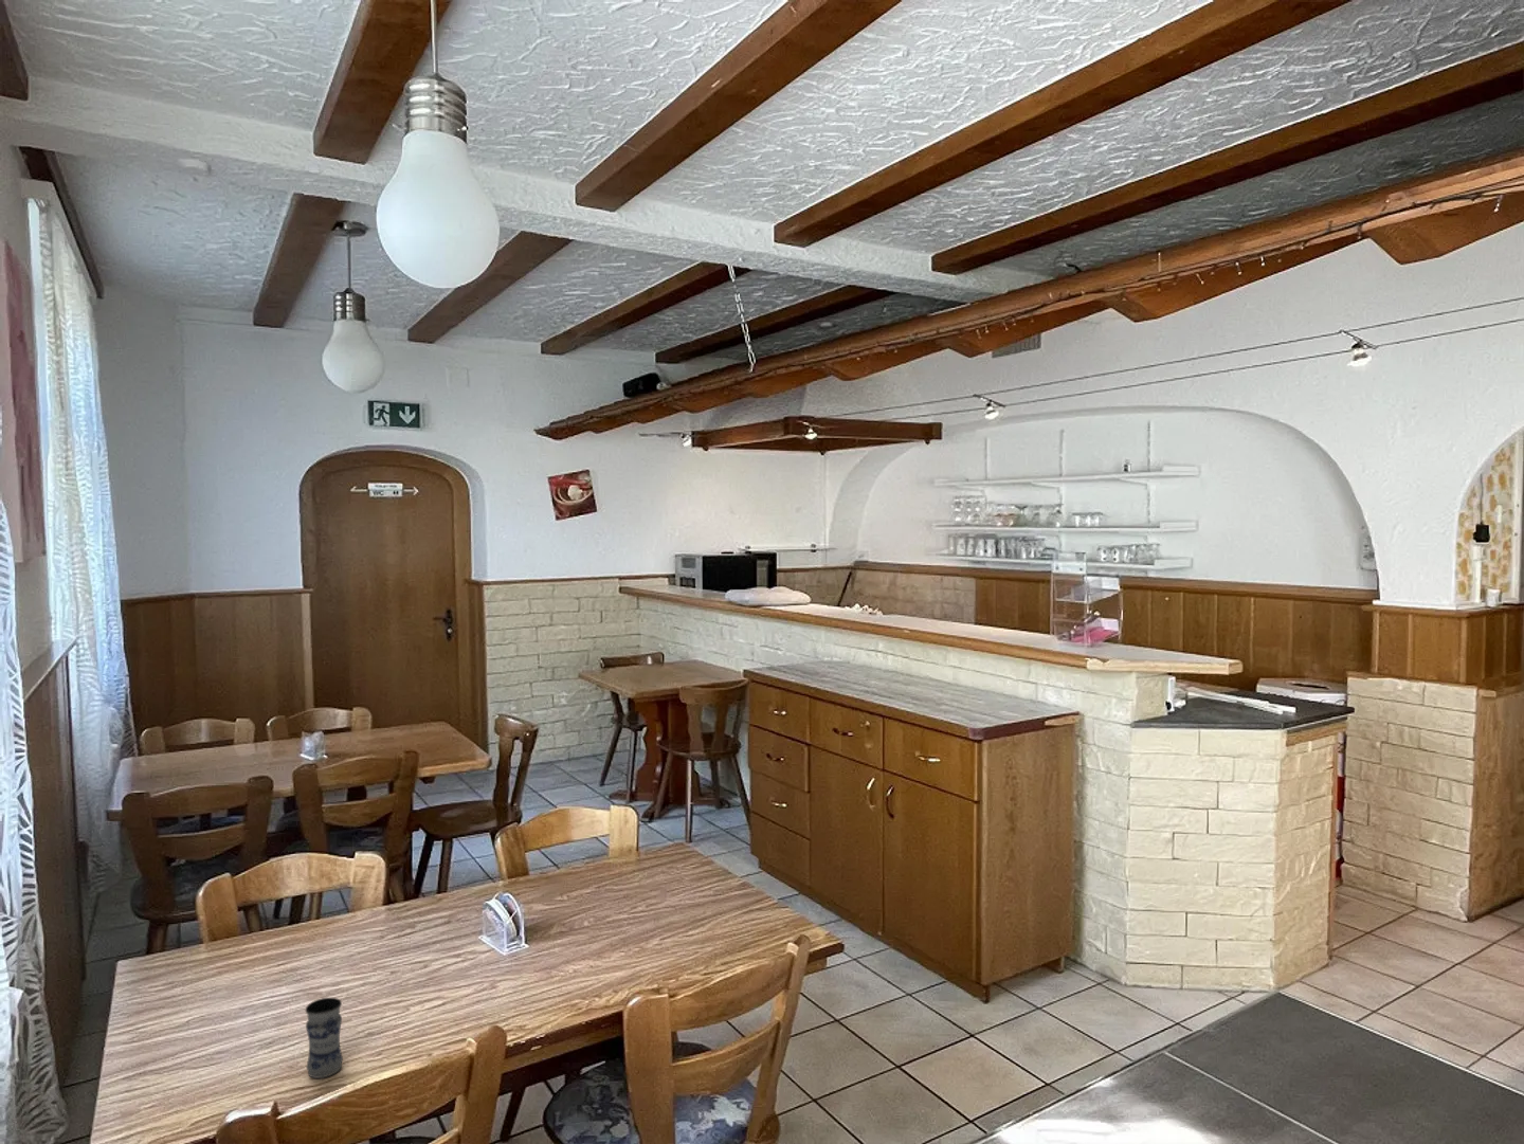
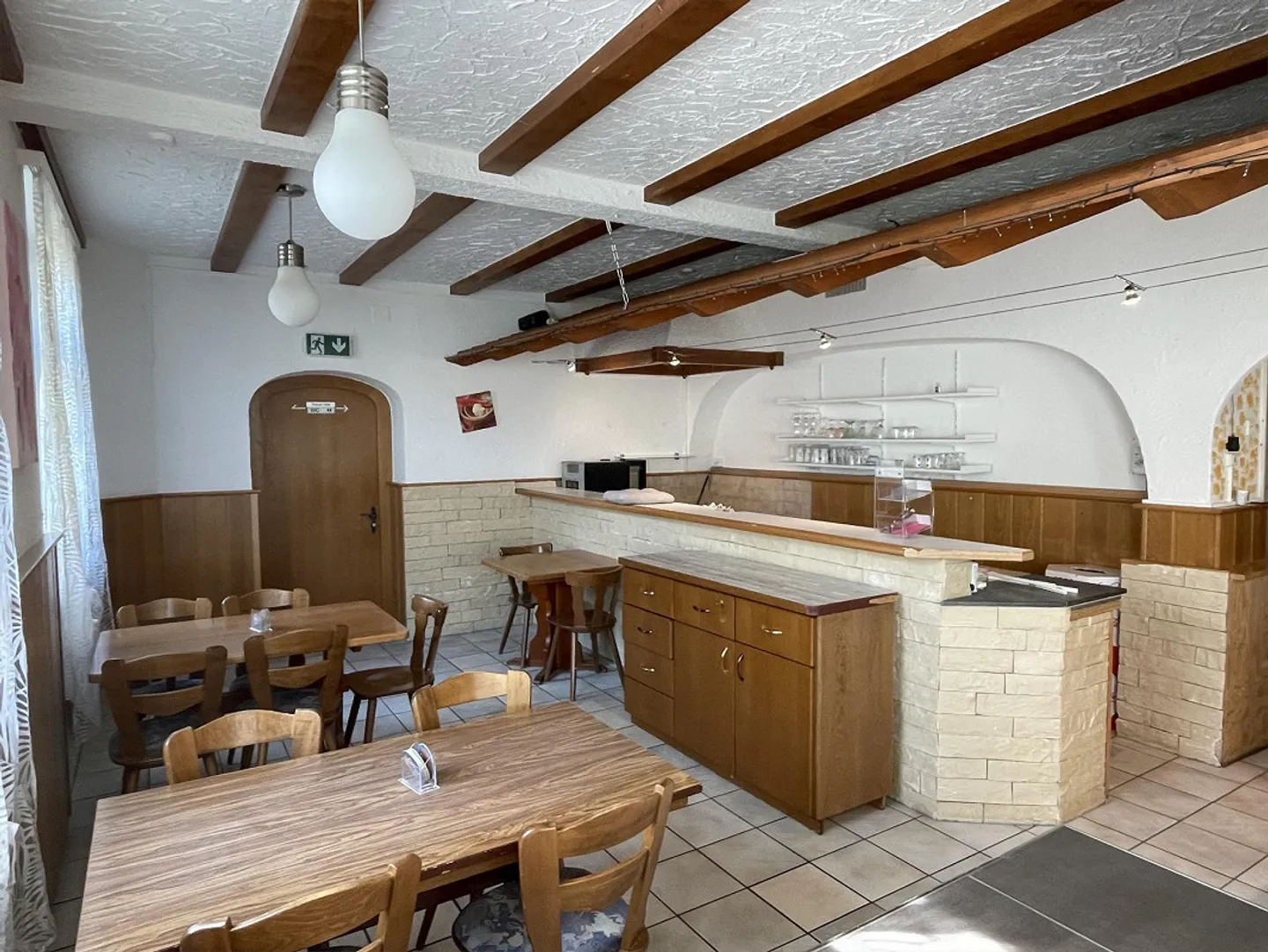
- jar [305,997,344,1079]
